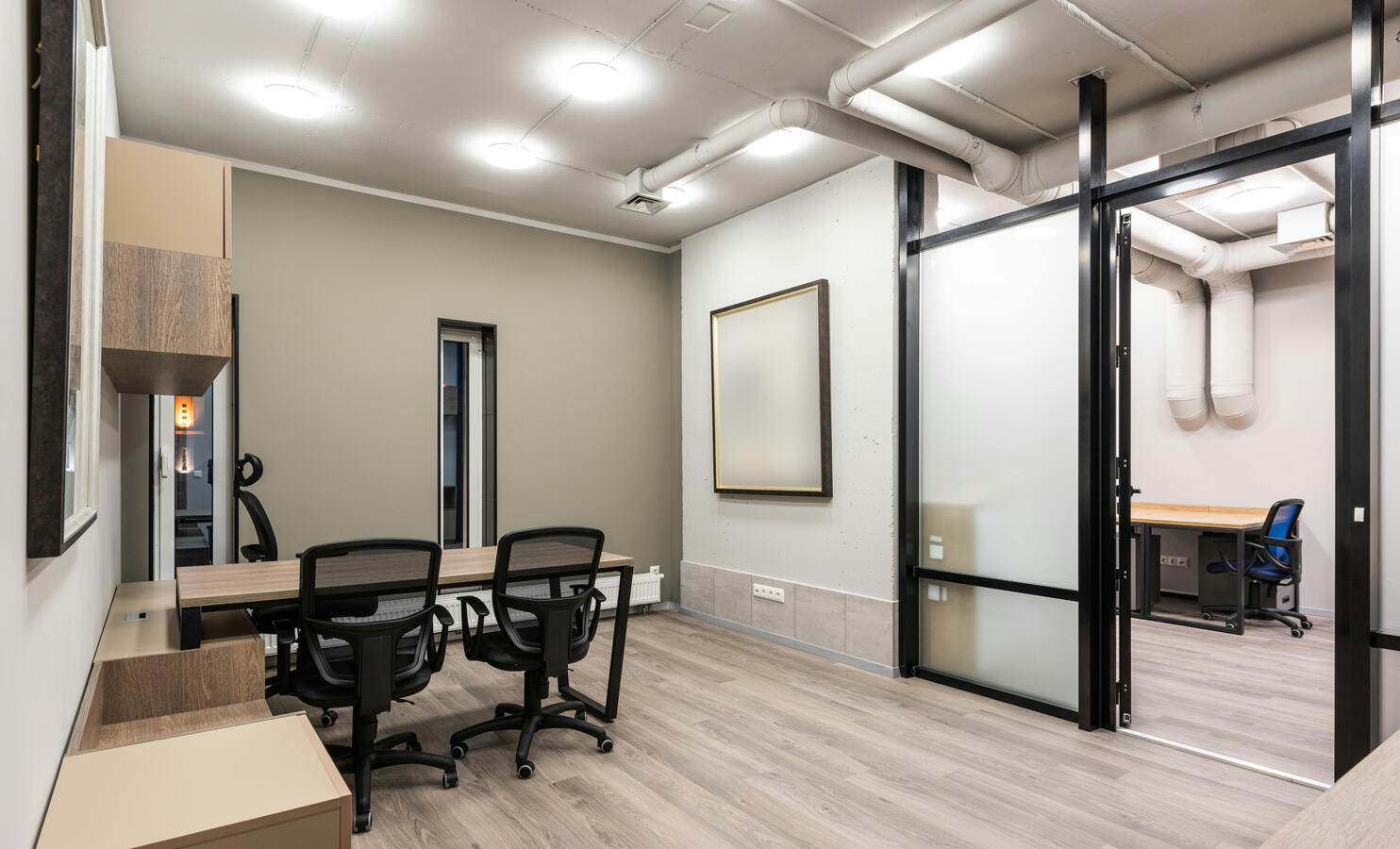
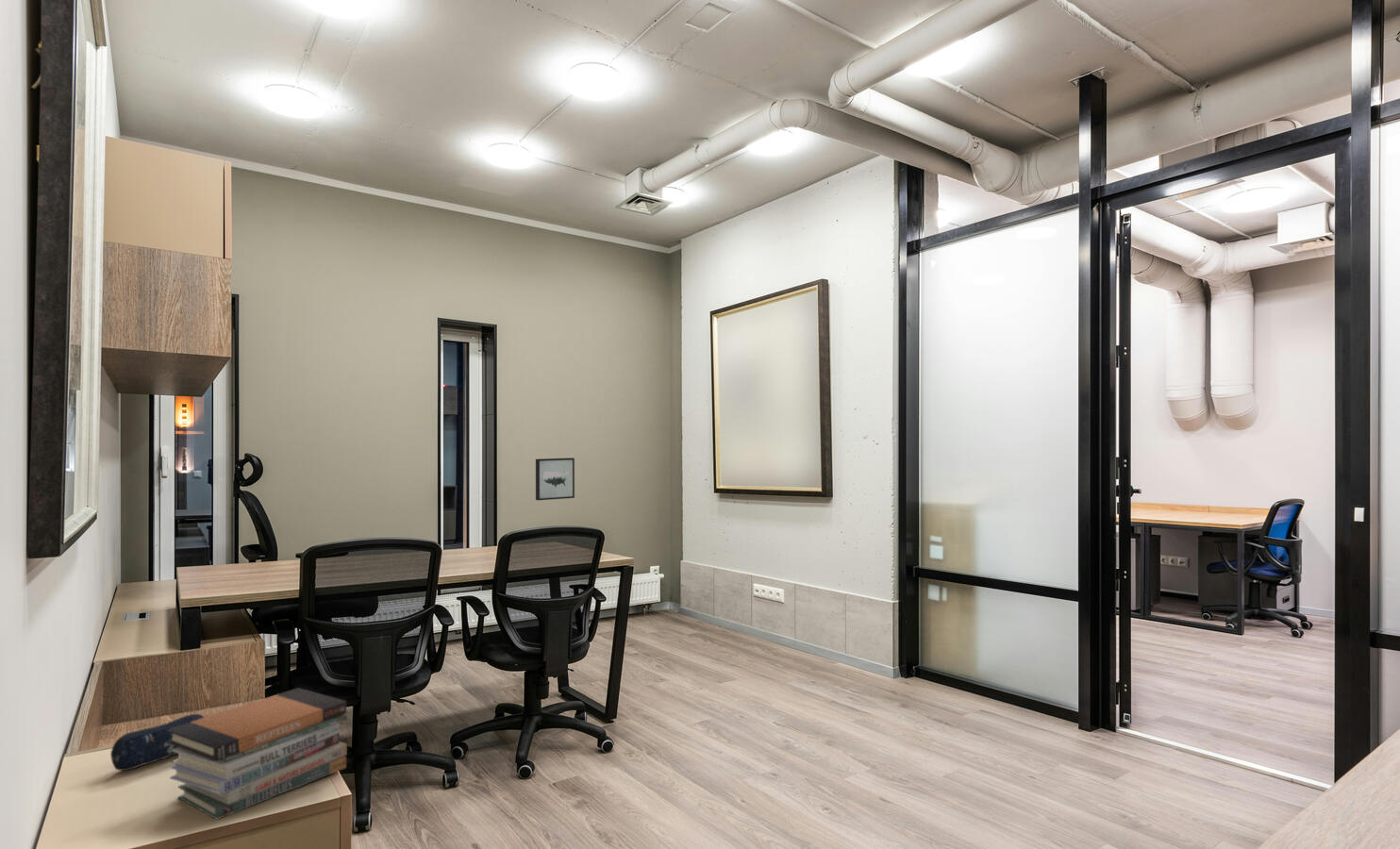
+ book stack [166,687,348,821]
+ wall art [535,457,575,501]
+ pencil case [109,713,206,772]
